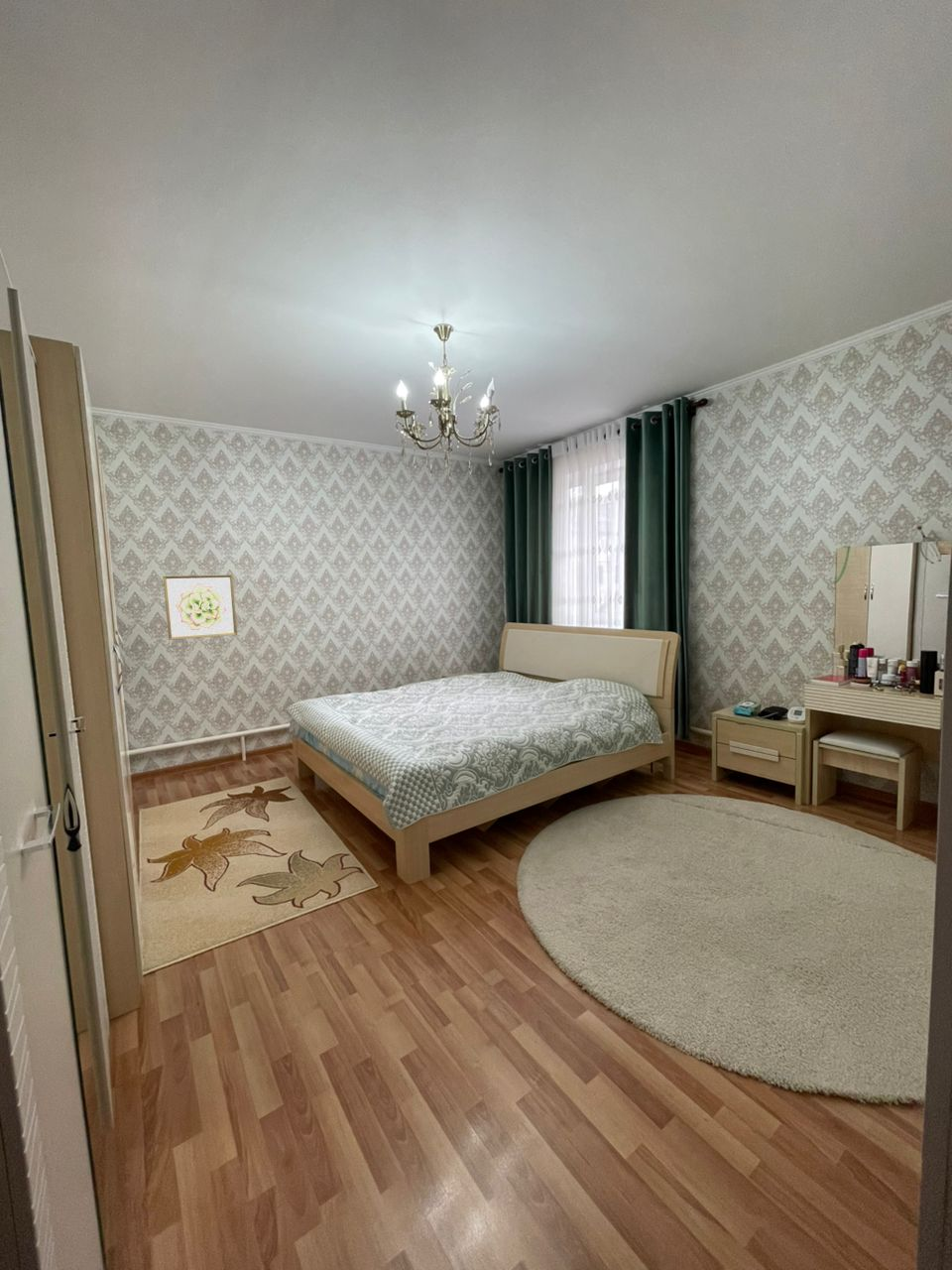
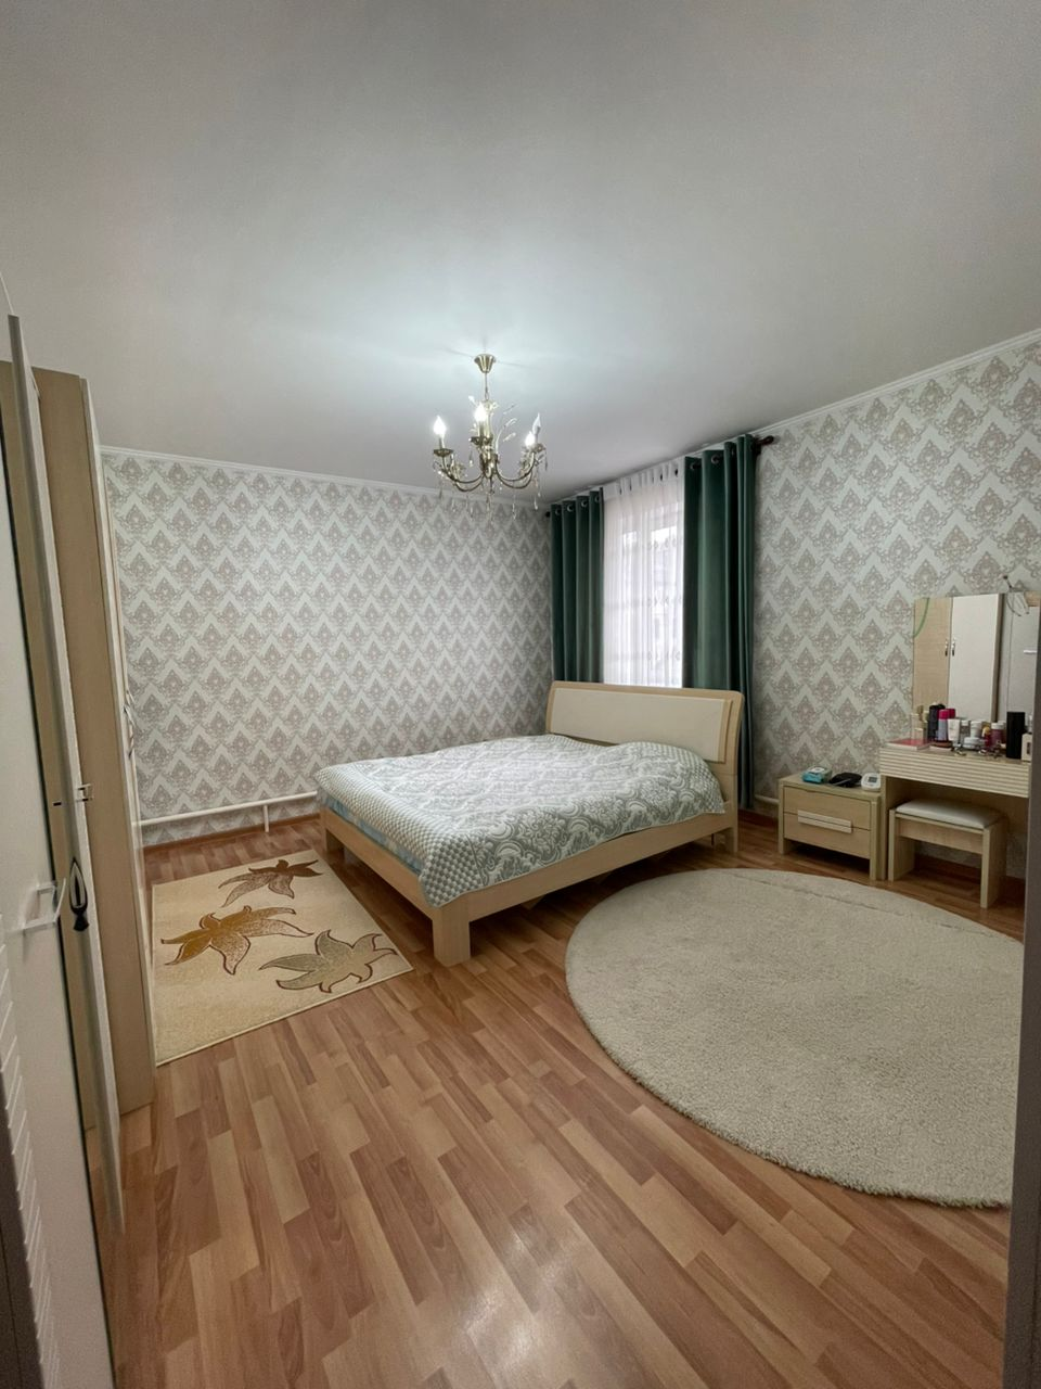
- wall art [163,574,238,641]
